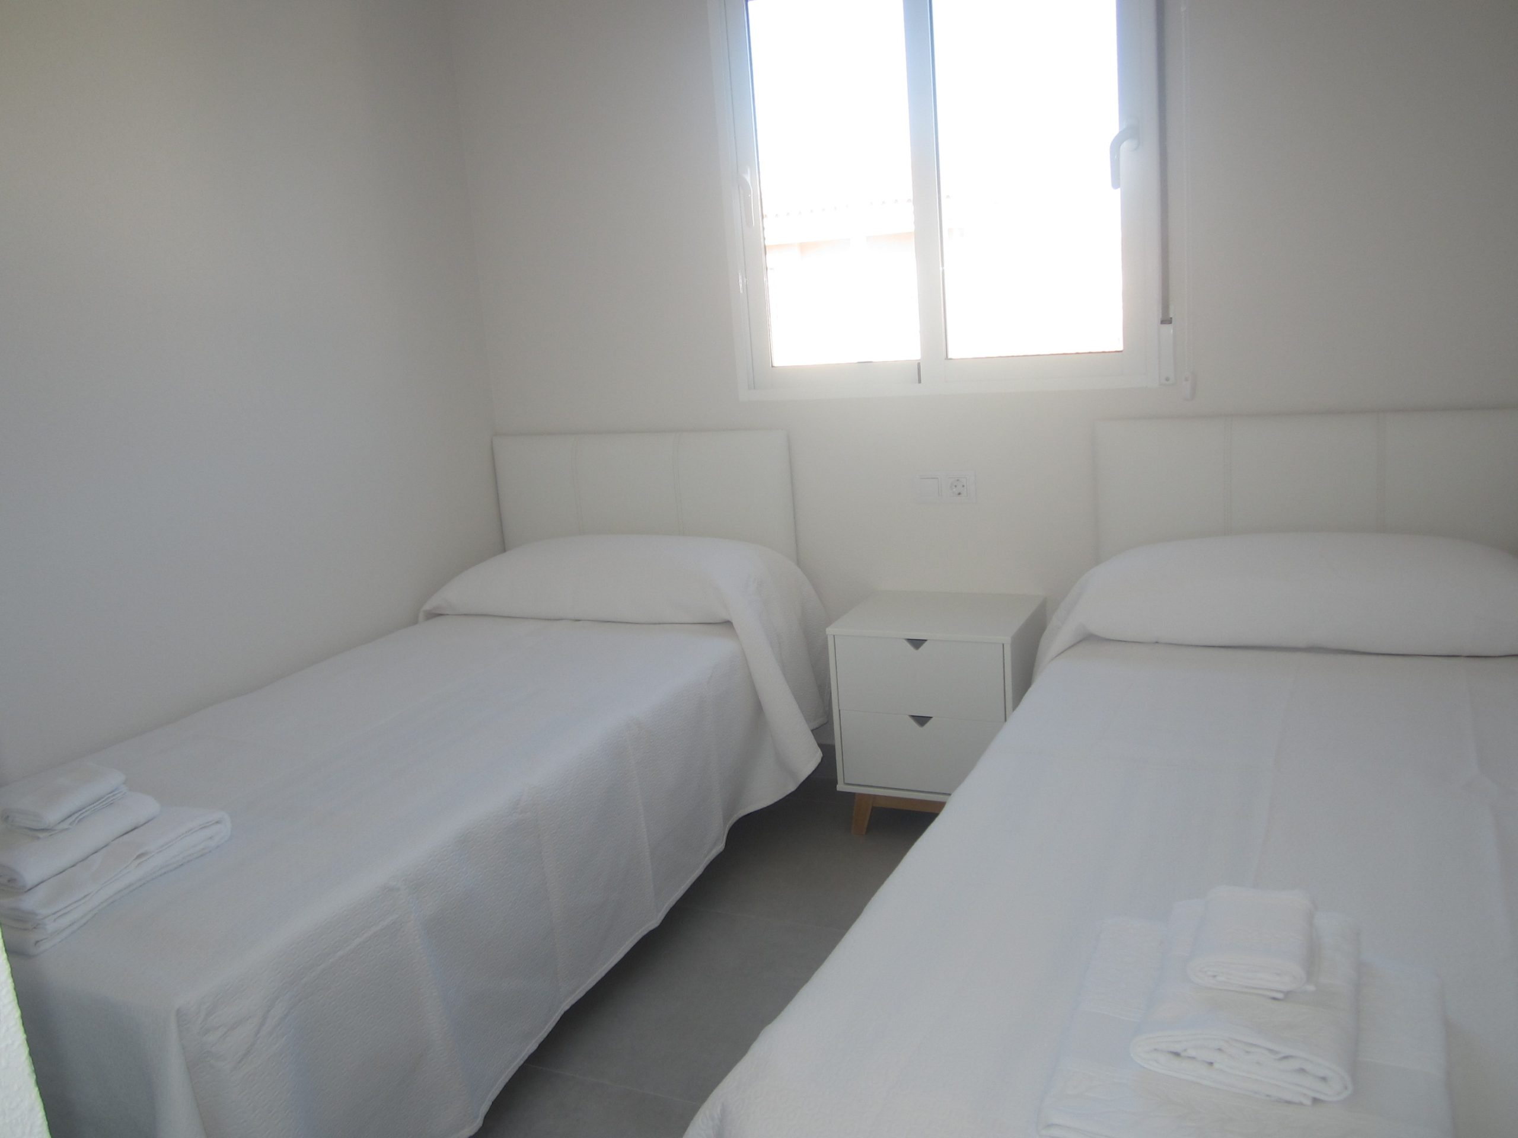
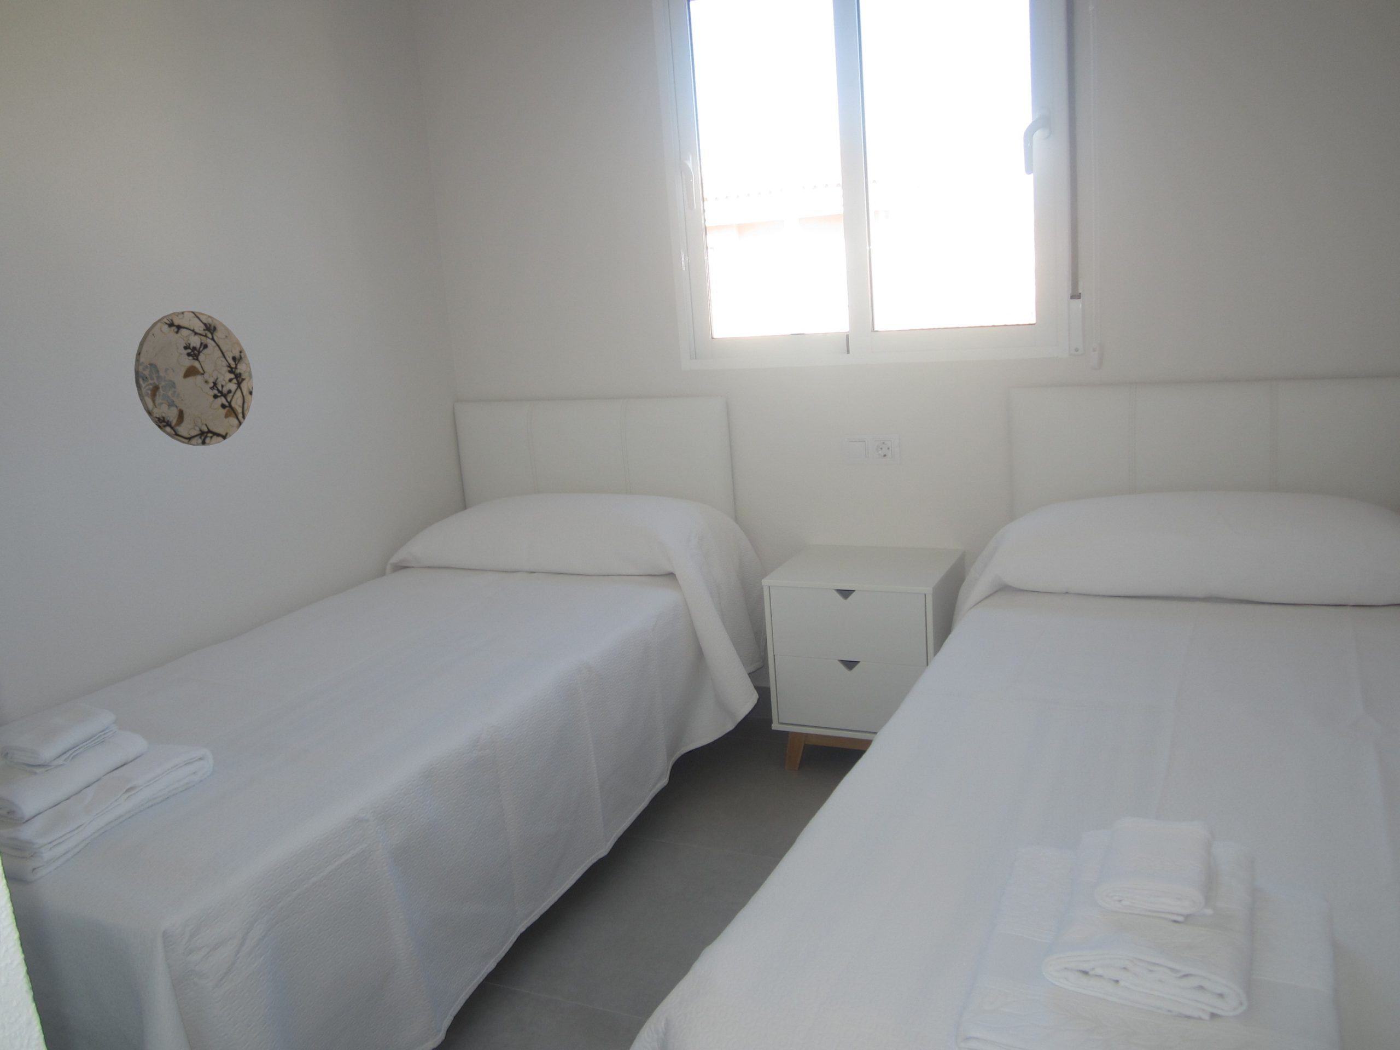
+ decorative plate [134,310,254,447]
